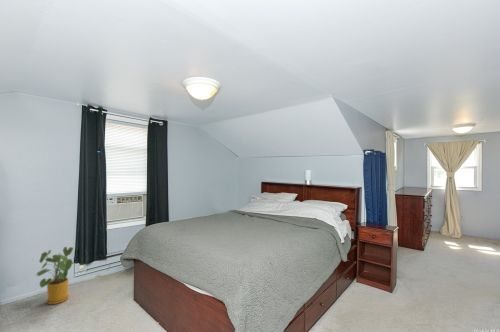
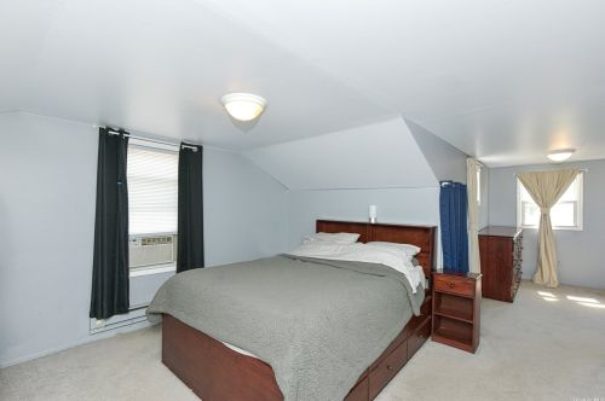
- house plant [35,246,79,305]
